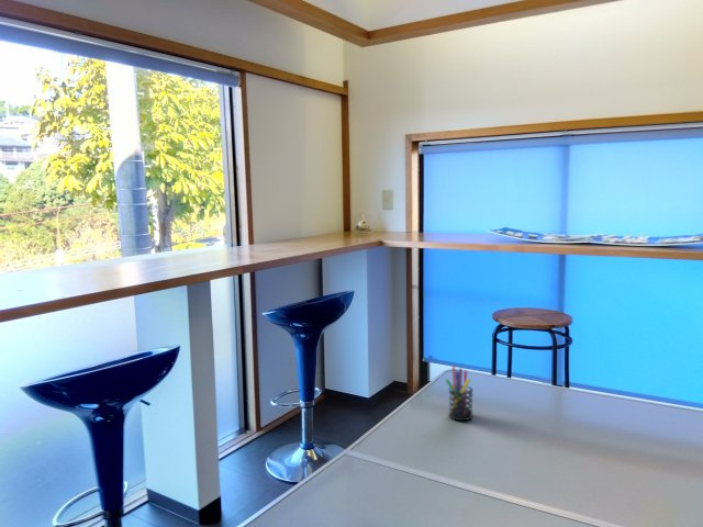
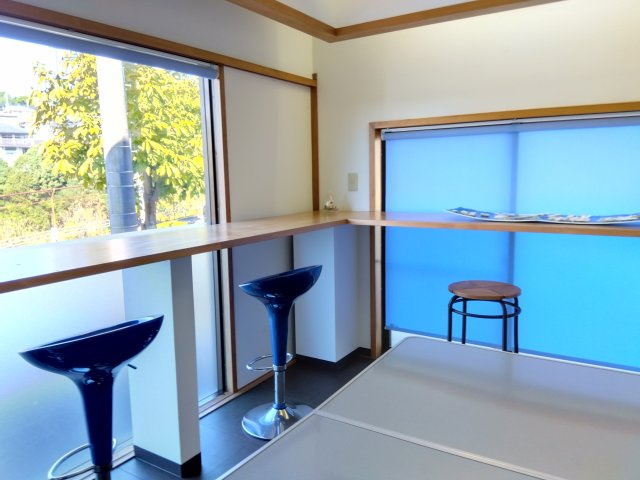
- pen holder [444,365,475,422]
